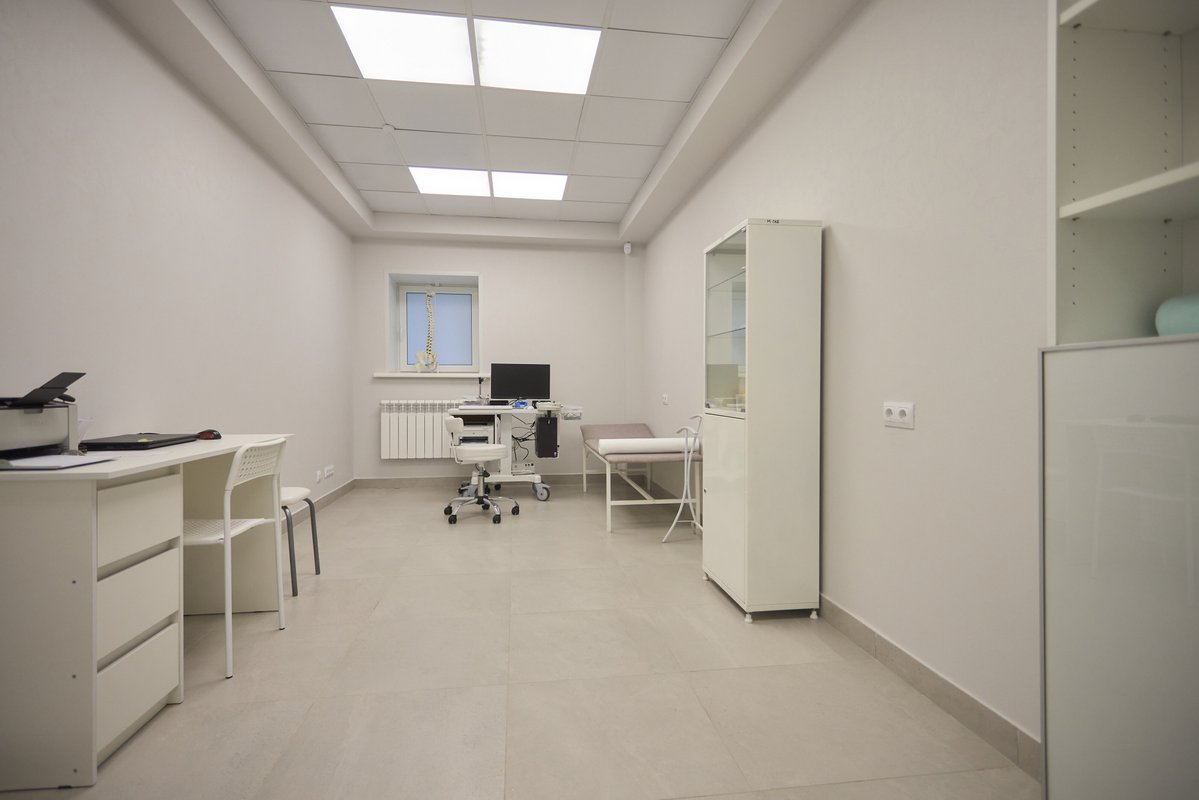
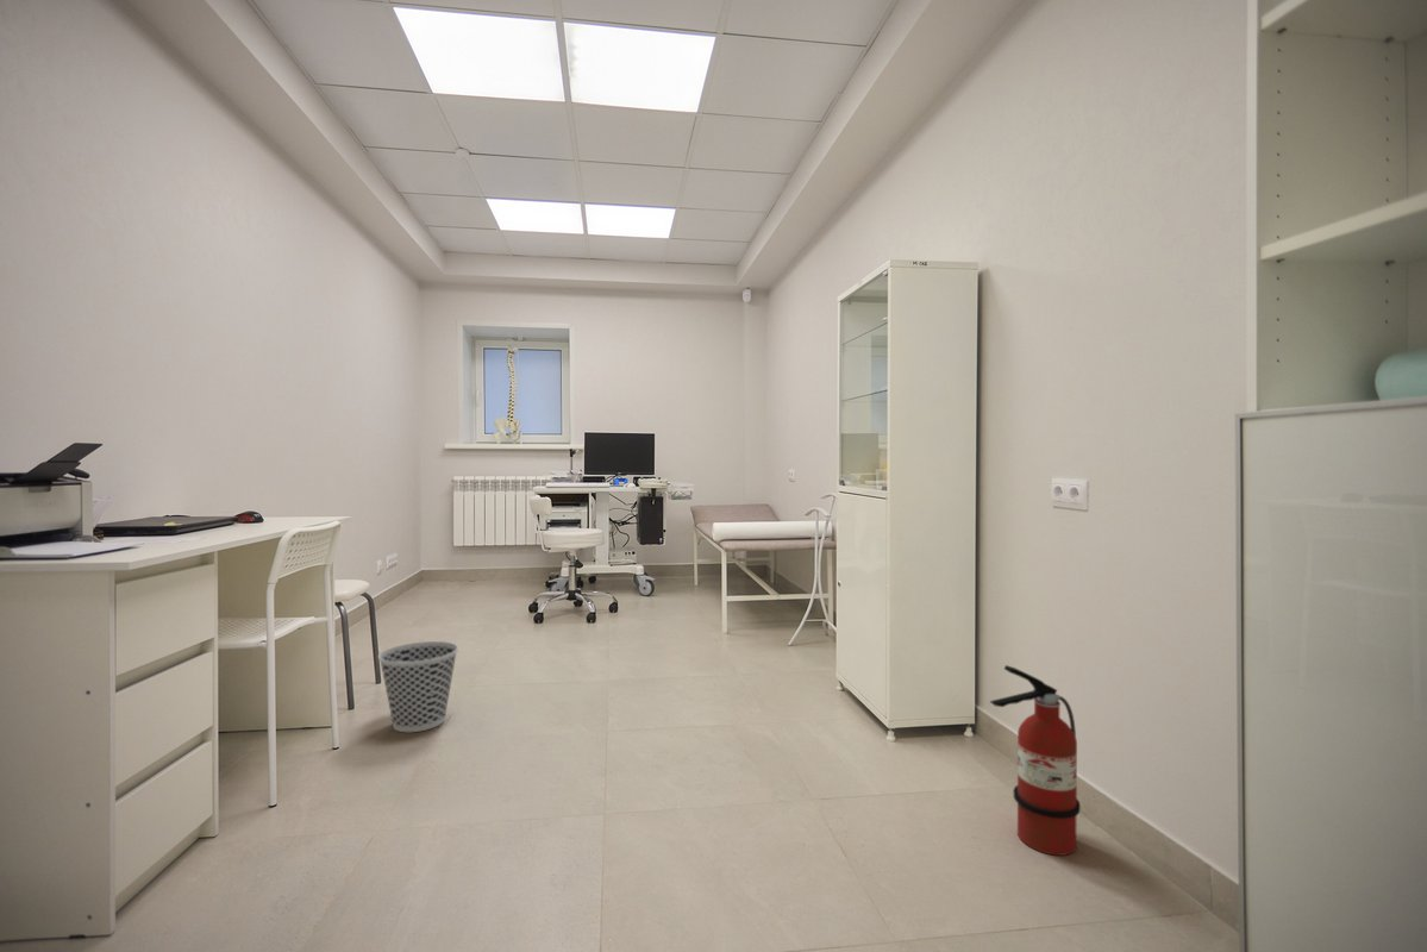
+ wastebasket [377,640,459,733]
+ fire extinguisher [989,664,1082,857]
